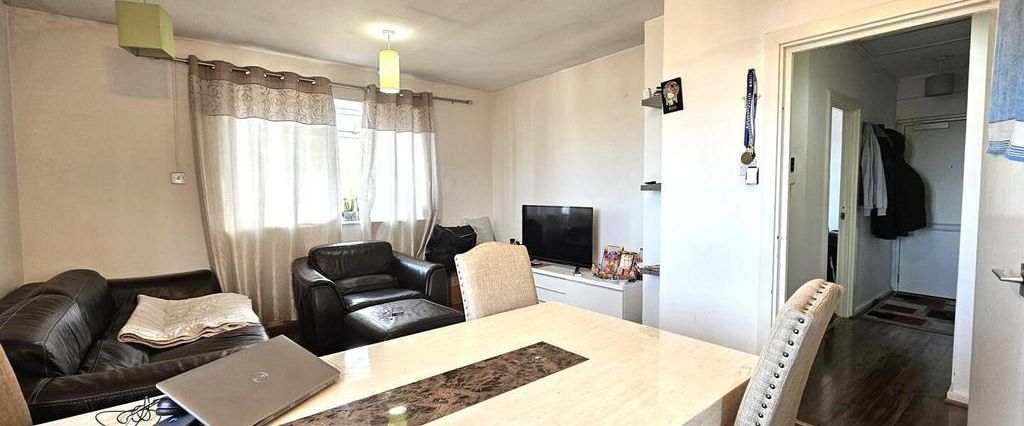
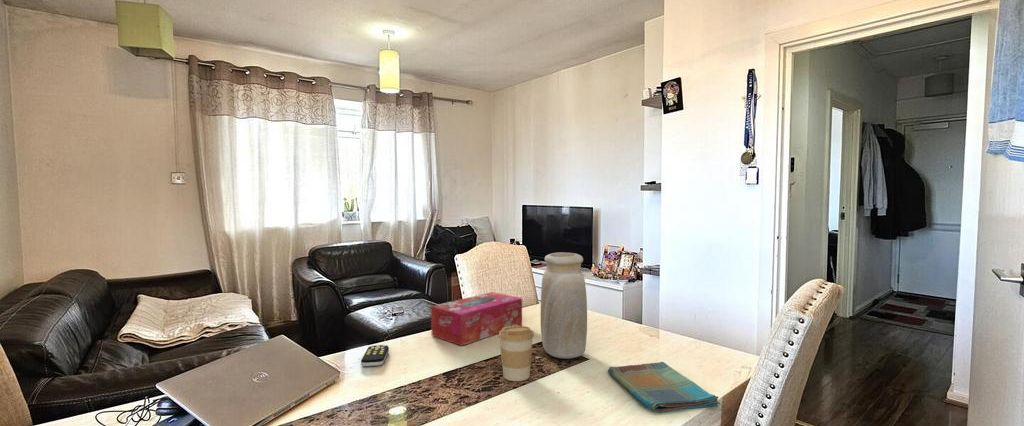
+ tissue box [430,291,523,347]
+ dish towel [607,361,721,414]
+ remote control [360,344,390,367]
+ coffee cup [498,325,535,382]
+ vase [540,251,588,360]
